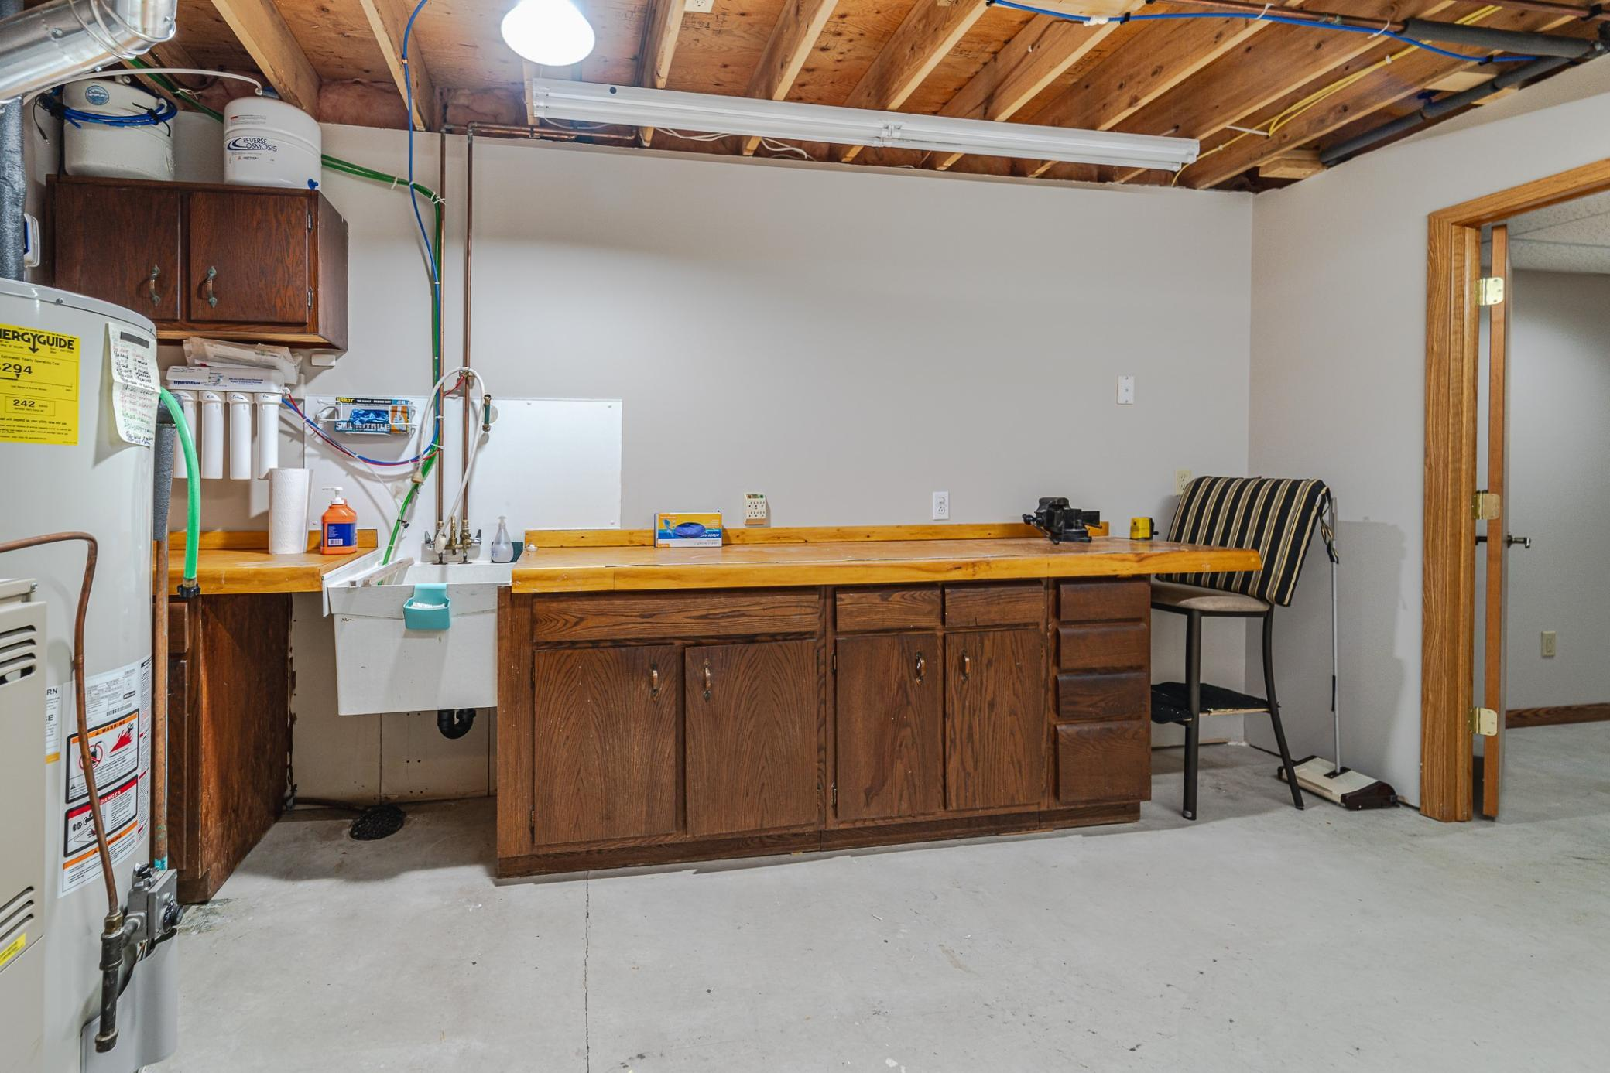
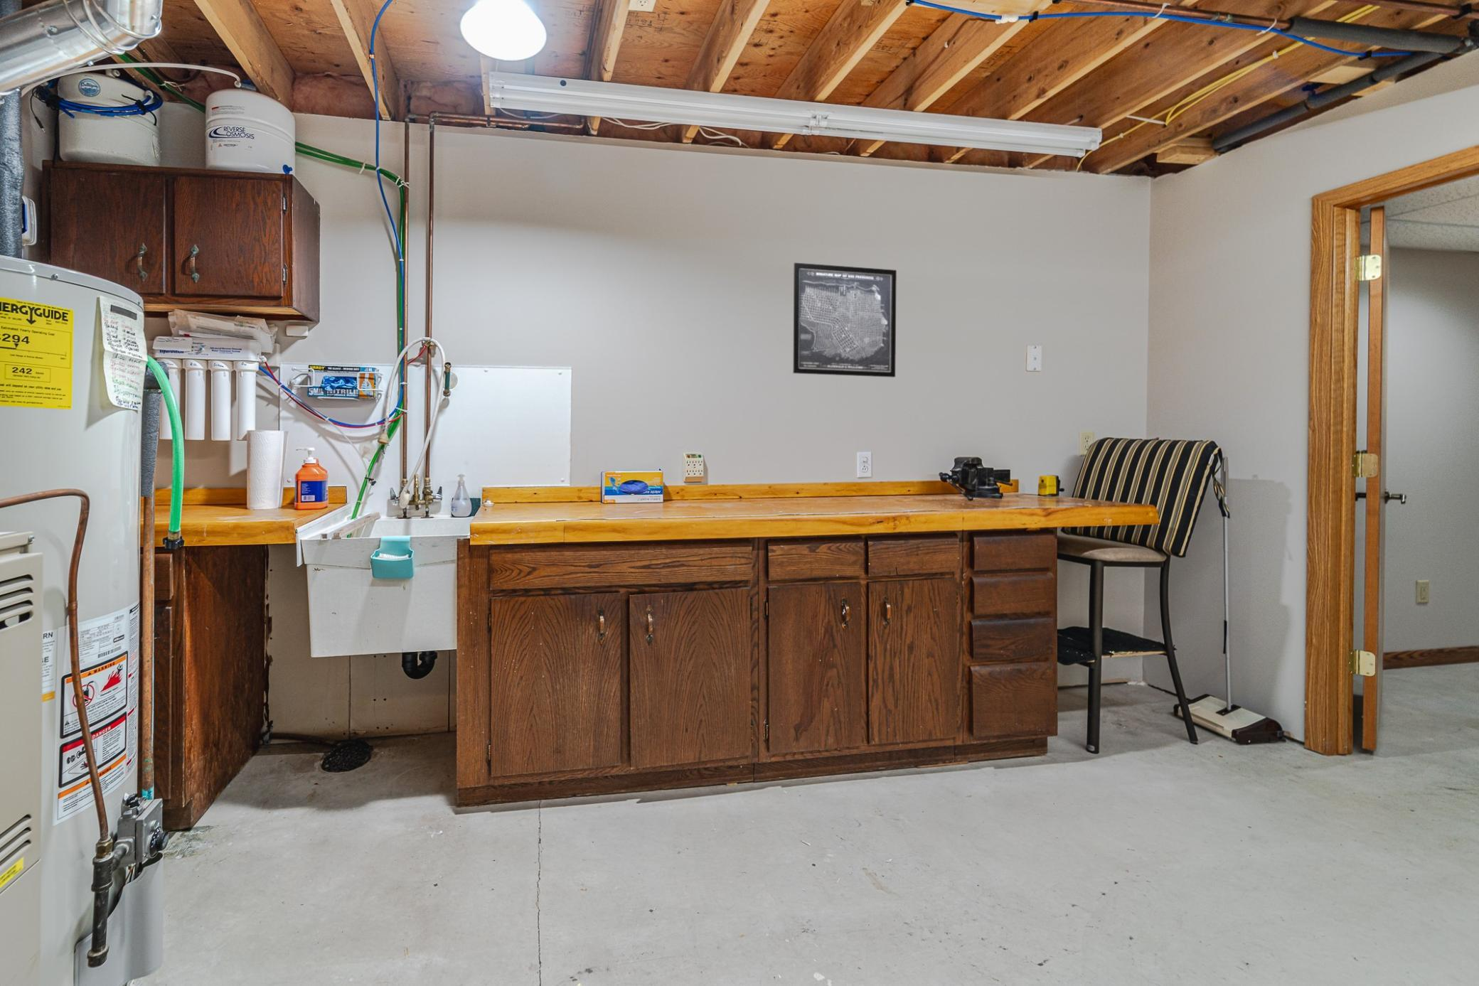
+ wall art [792,262,897,379]
